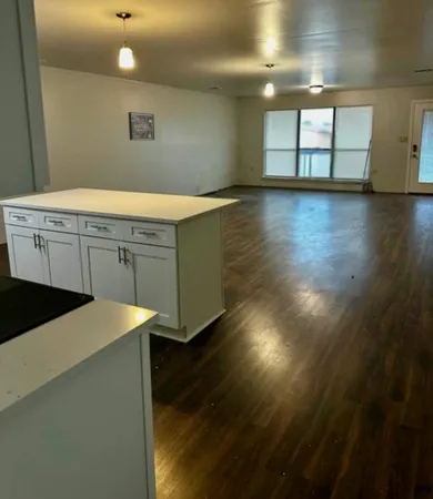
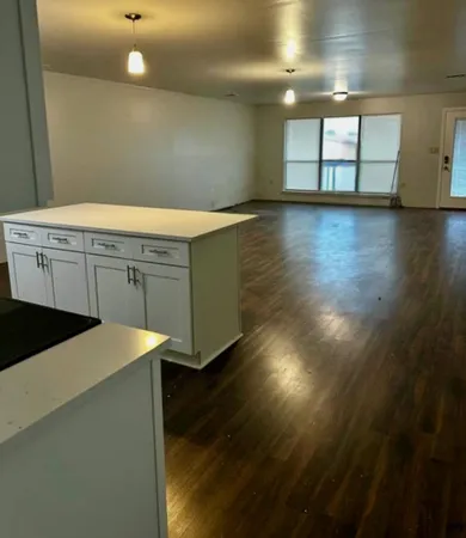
- wall art [128,111,155,141]
